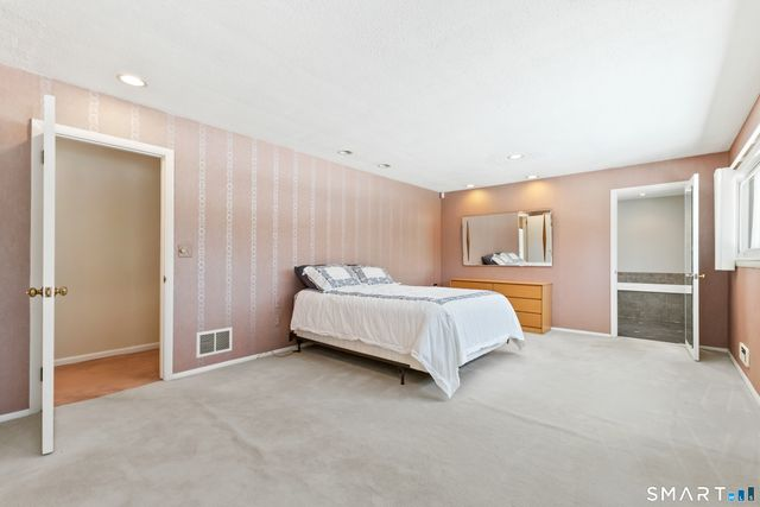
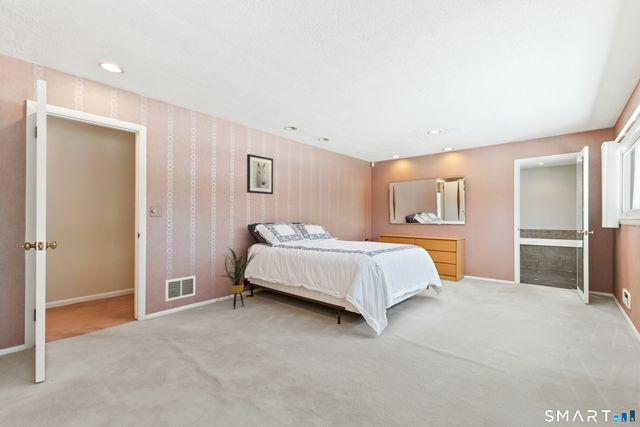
+ wall art [246,153,274,195]
+ house plant [218,246,260,310]
